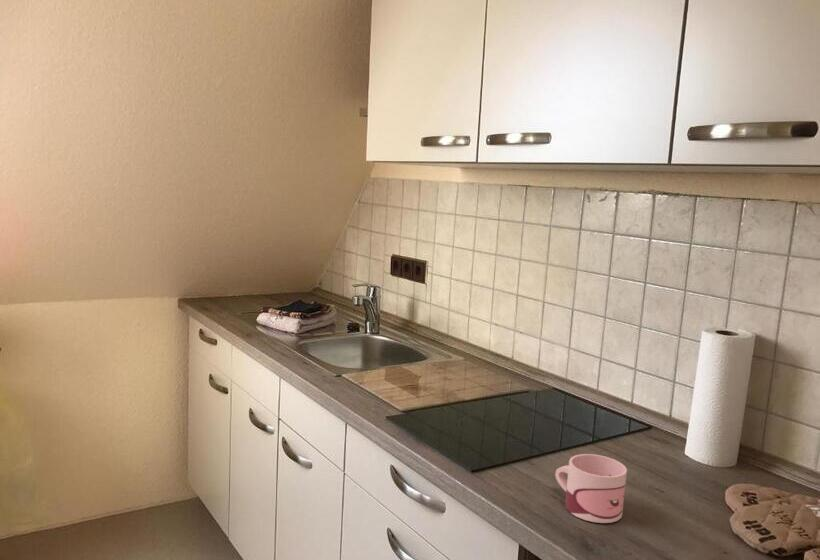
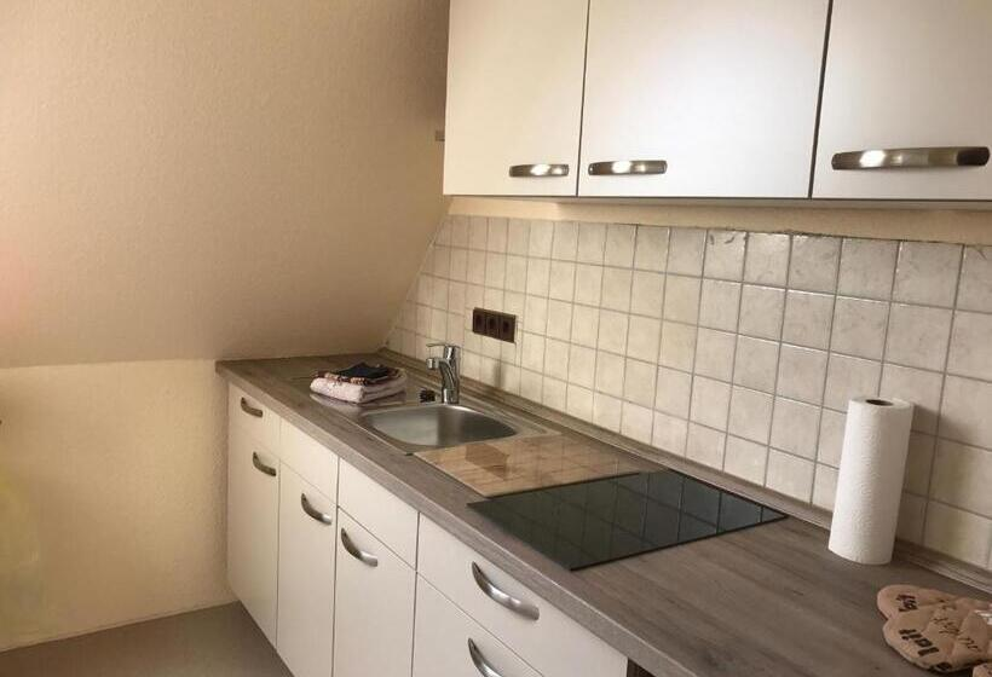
- mug [554,453,628,524]
